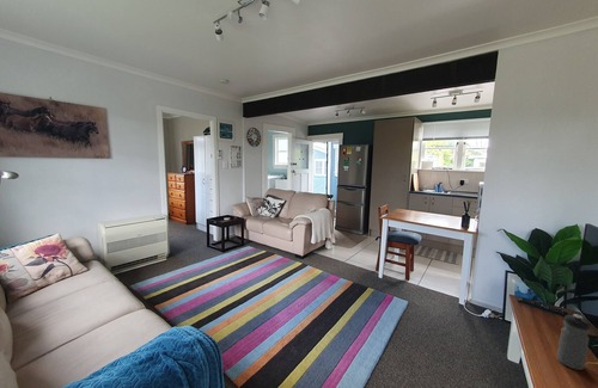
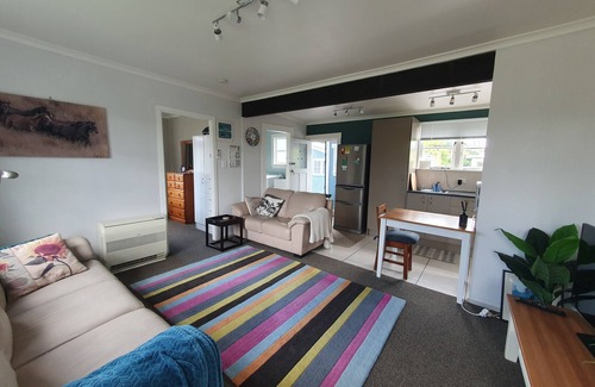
- water bottle [556,313,591,371]
